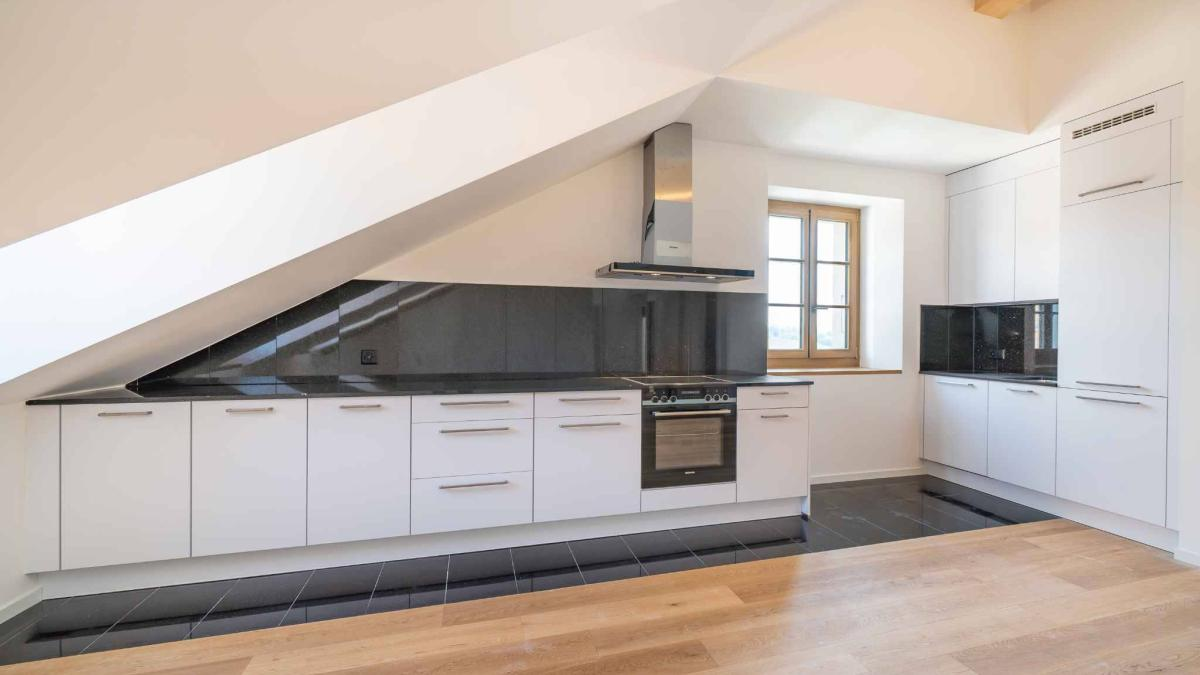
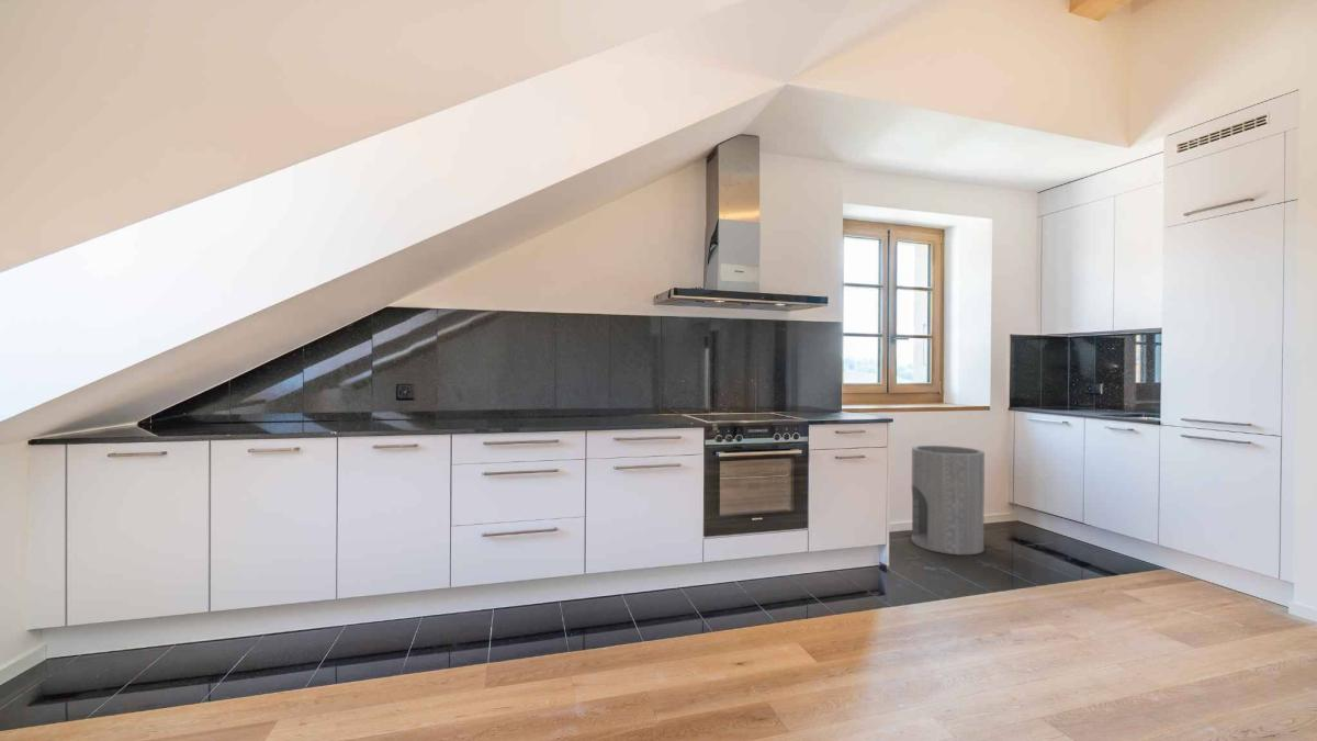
+ trash can [910,445,986,555]
